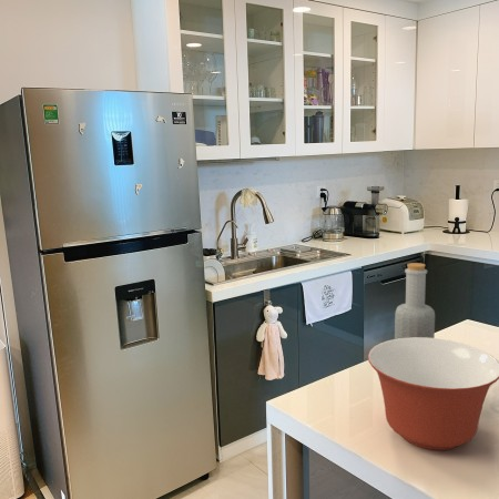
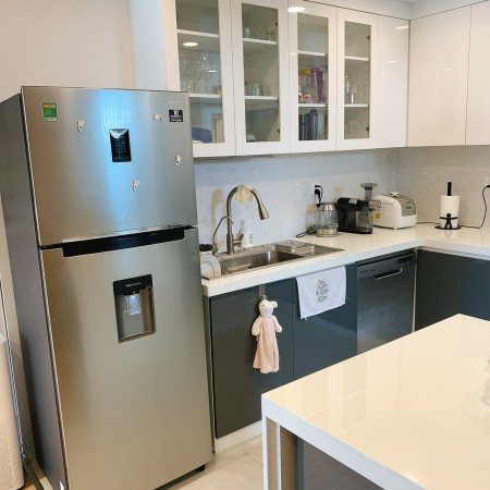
- bottle [394,262,436,339]
- mixing bowl [367,337,499,451]
